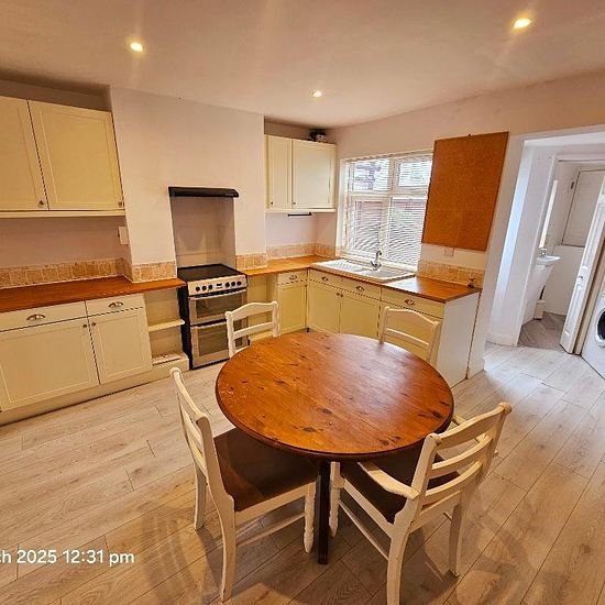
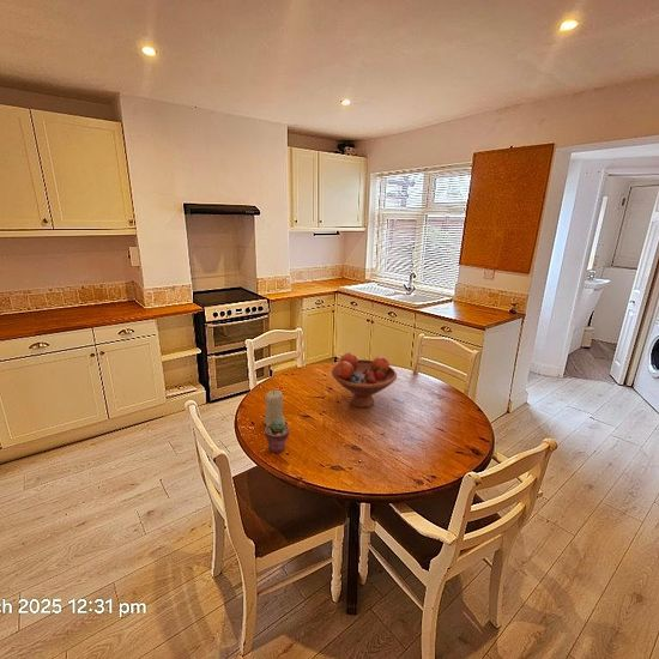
+ fruit bowl [331,351,398,409]
+ candle [262,389,286,427]
+ potted succulent [264,419,290,454]
